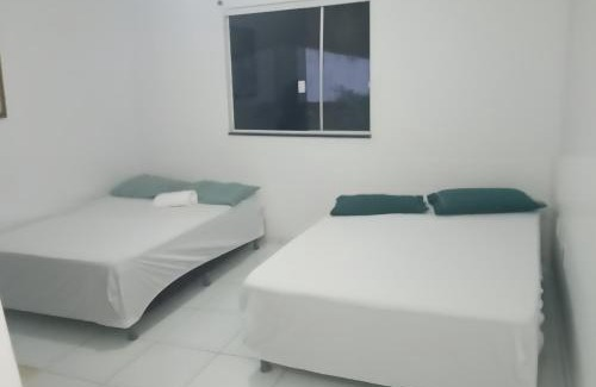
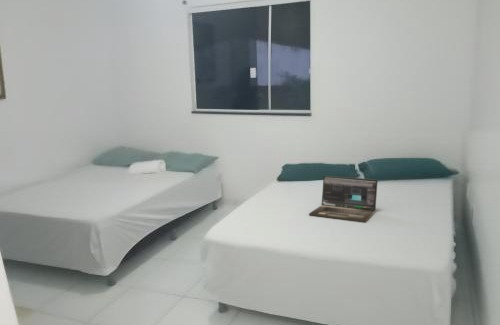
+ laptop [308,175,379,223]
